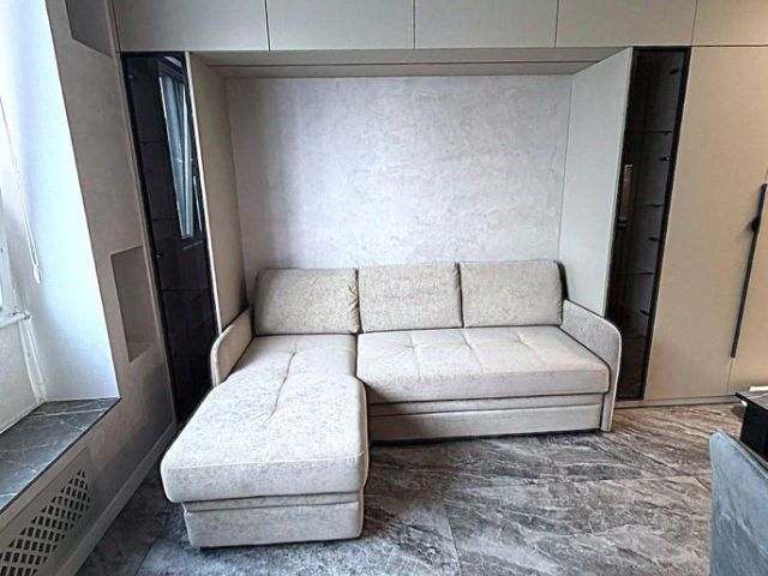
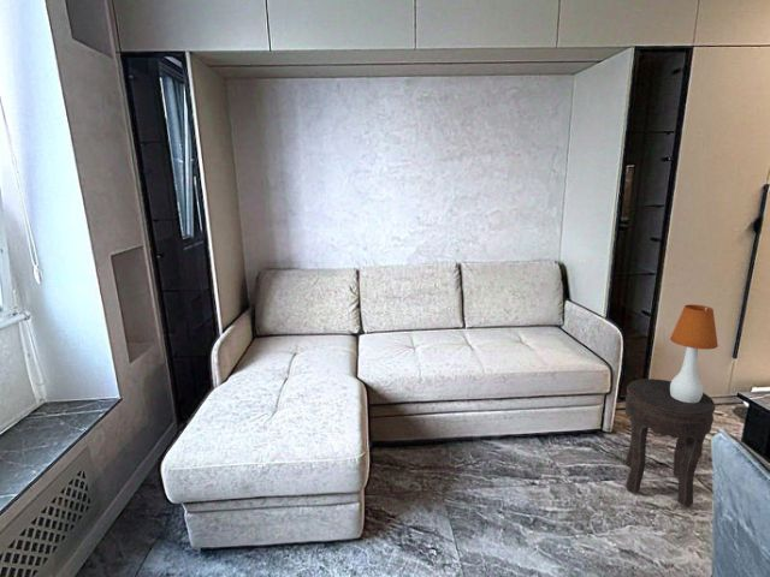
+ side table [624,377,716,510]
+ table lamp [669,303,719,403]
